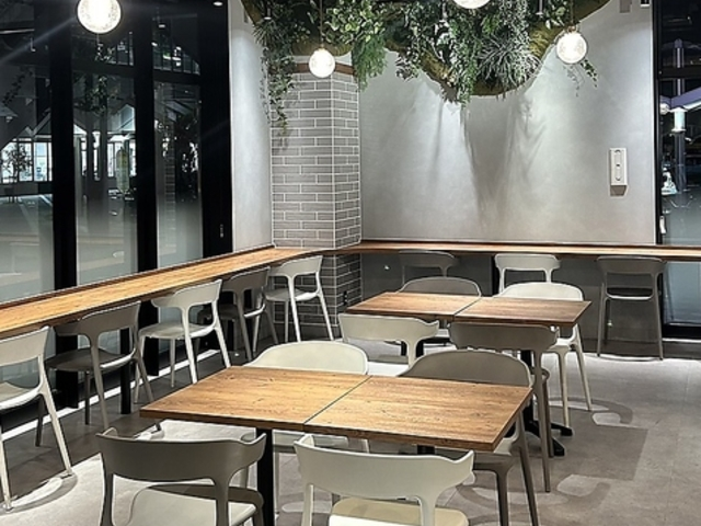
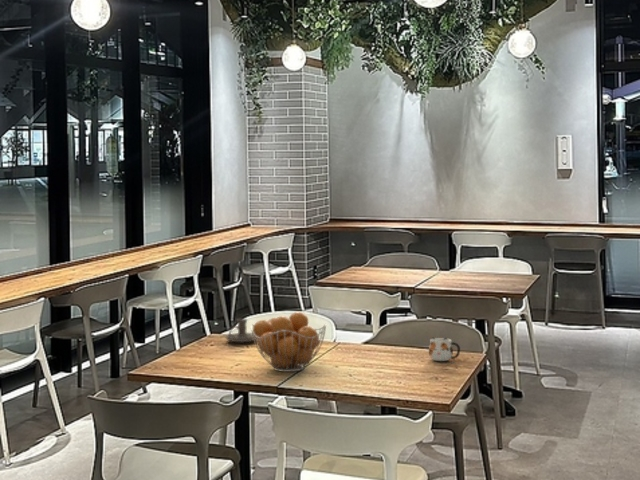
+ fruit basket [250,311,327,373]
+ mug [428,337,461,362]
+ candle holder [224,318,257,344]
